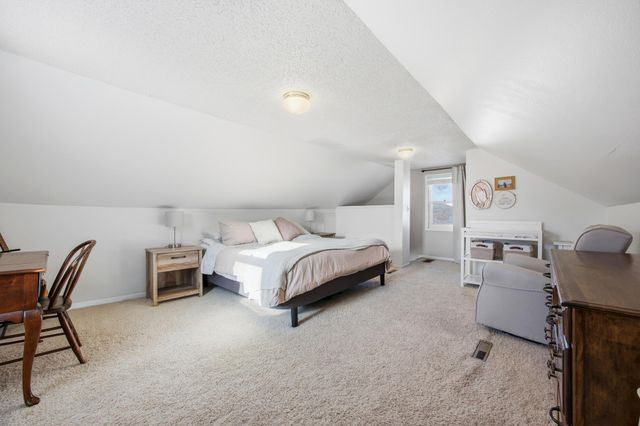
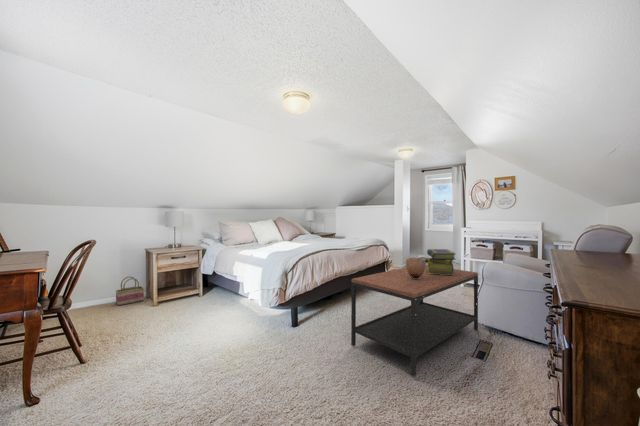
+ stack of books [426,248,457,275]
+ basket [115,276,145,307]
+ decorative bowl [405,256,427,279]
+ coffee table [350,264,479,377]
